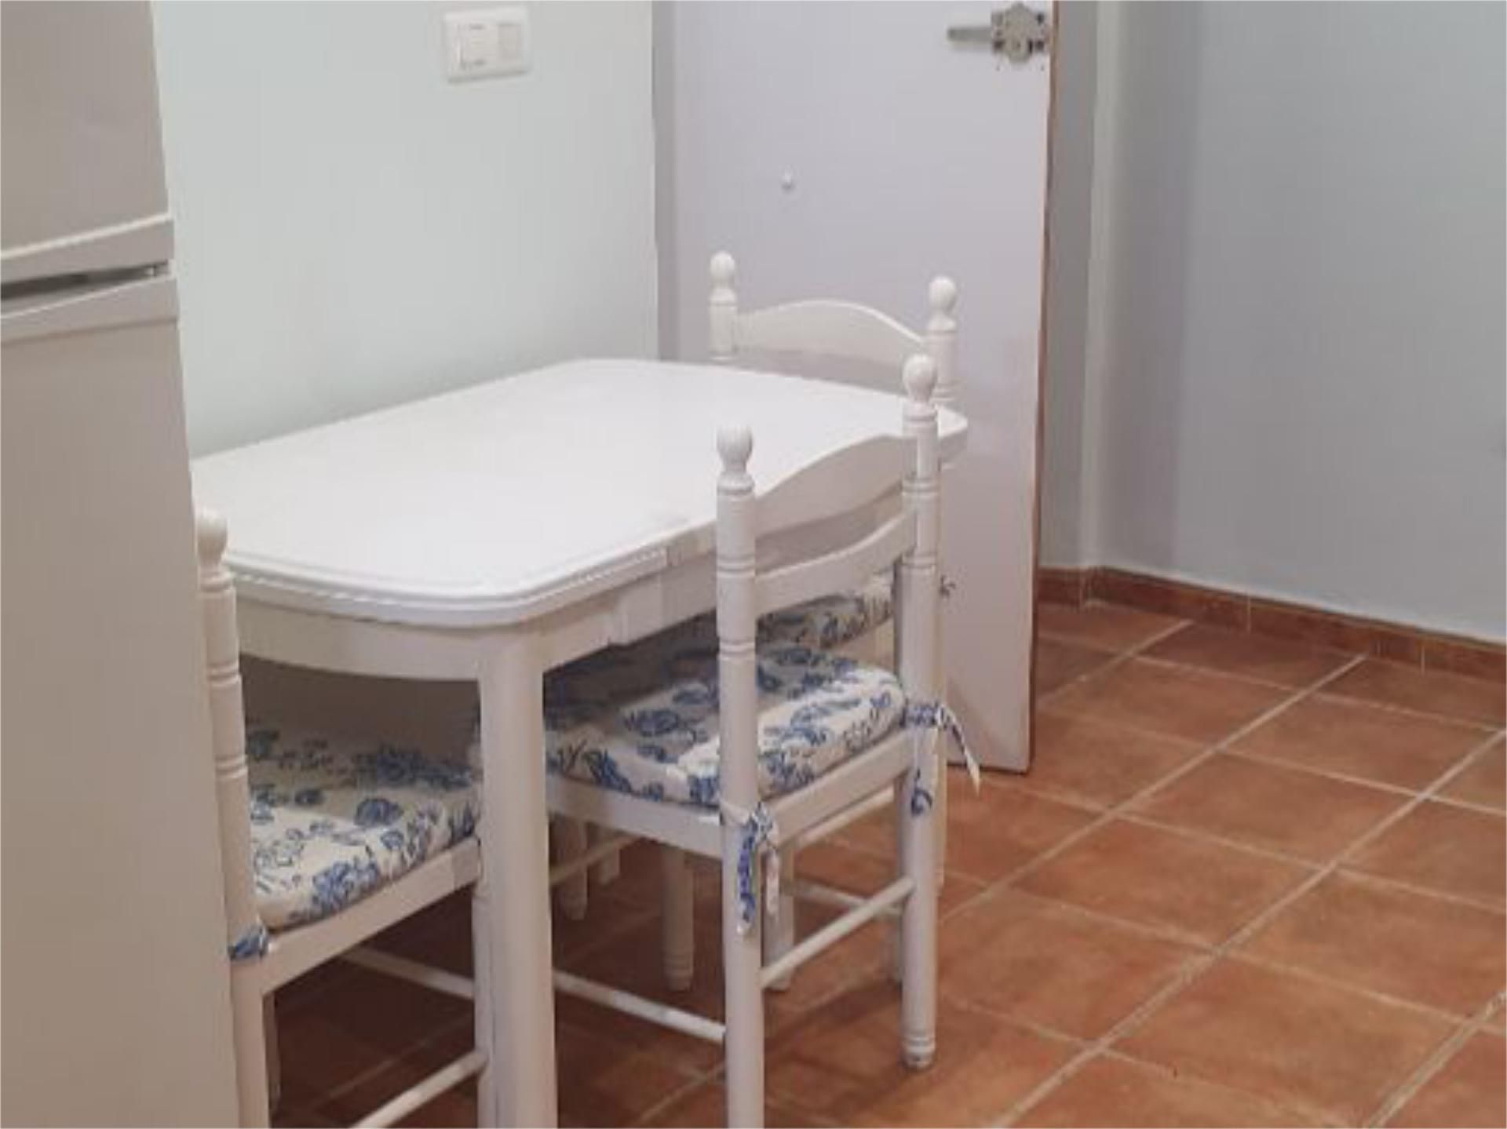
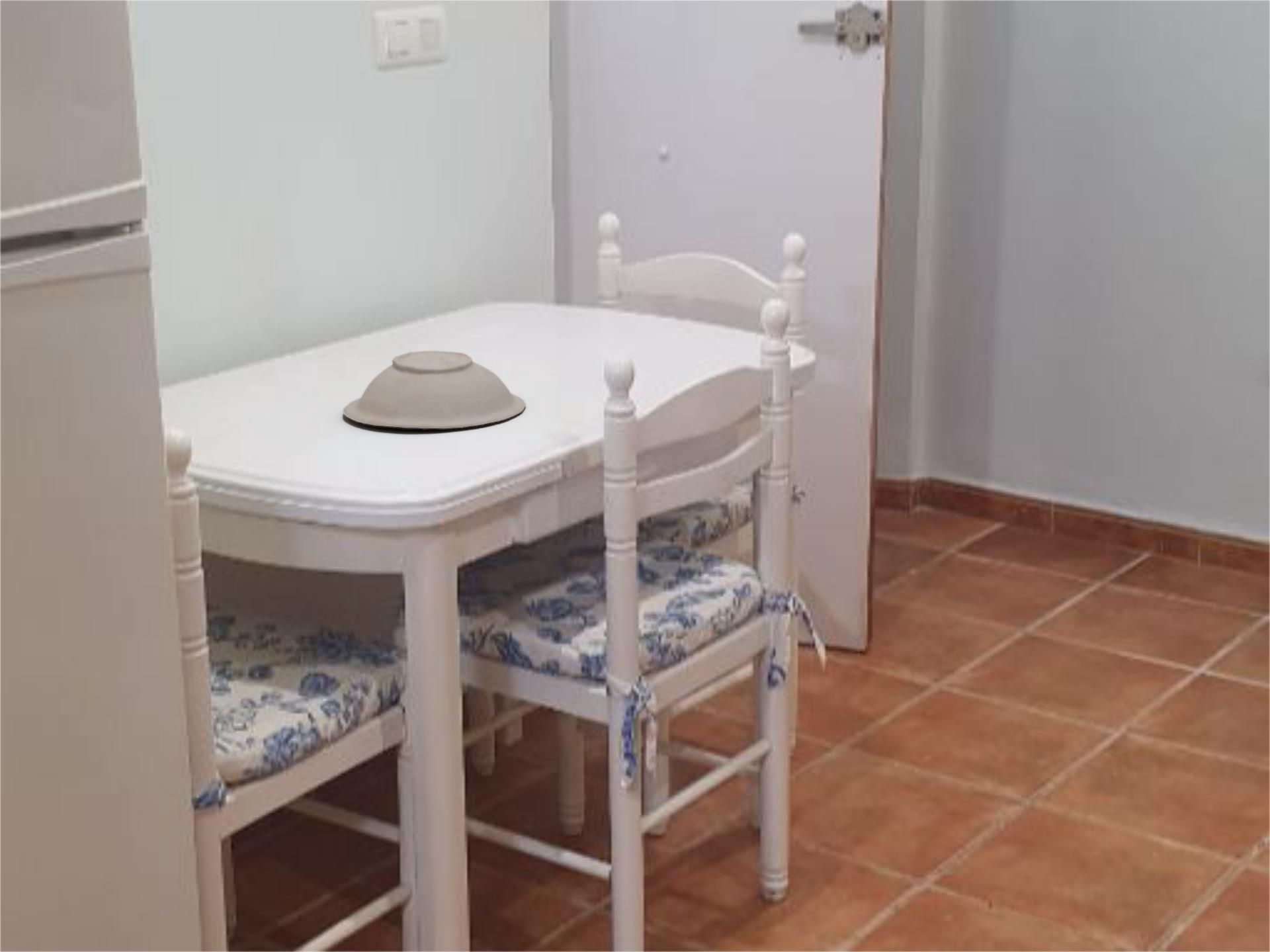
+ bowl [342,350,527,429]
